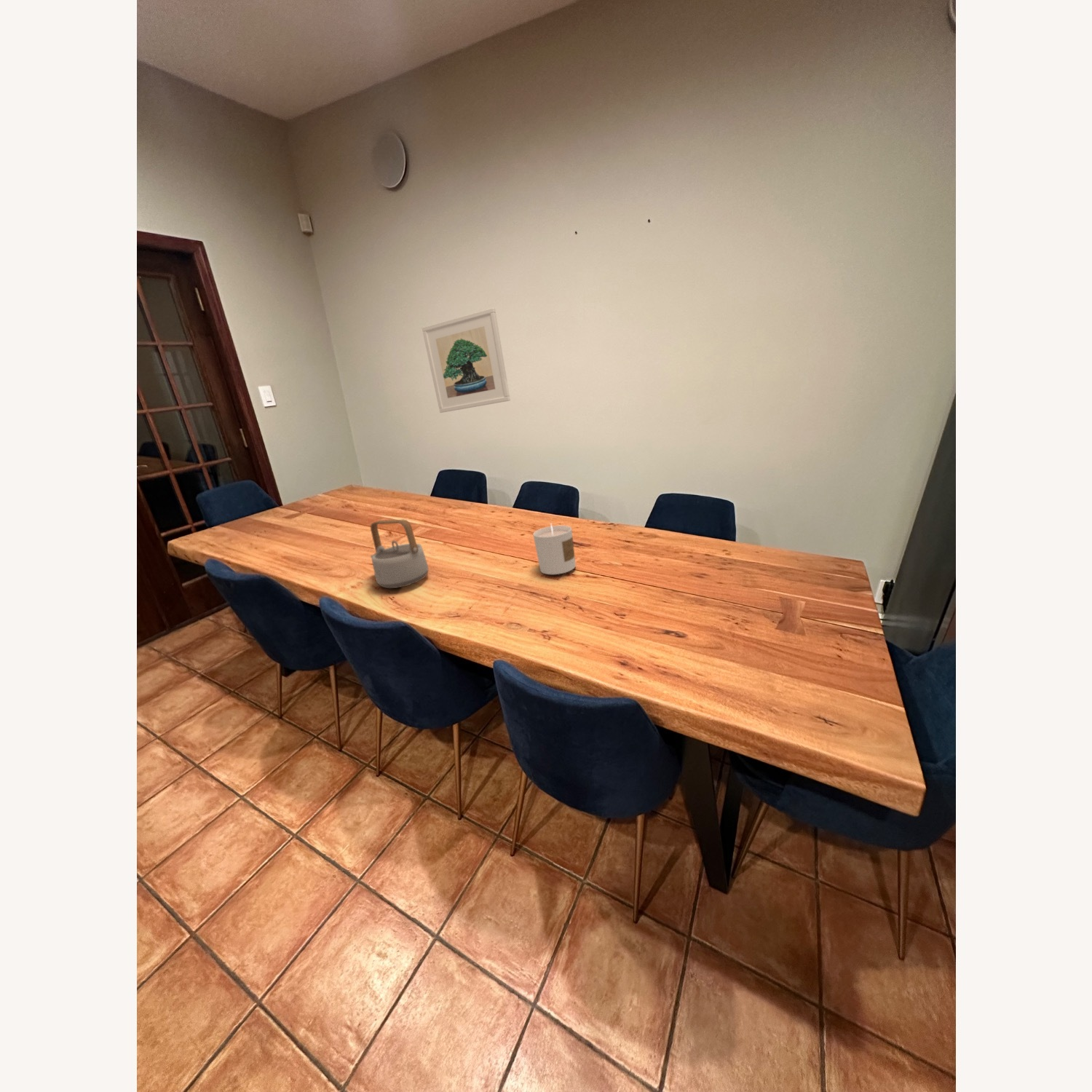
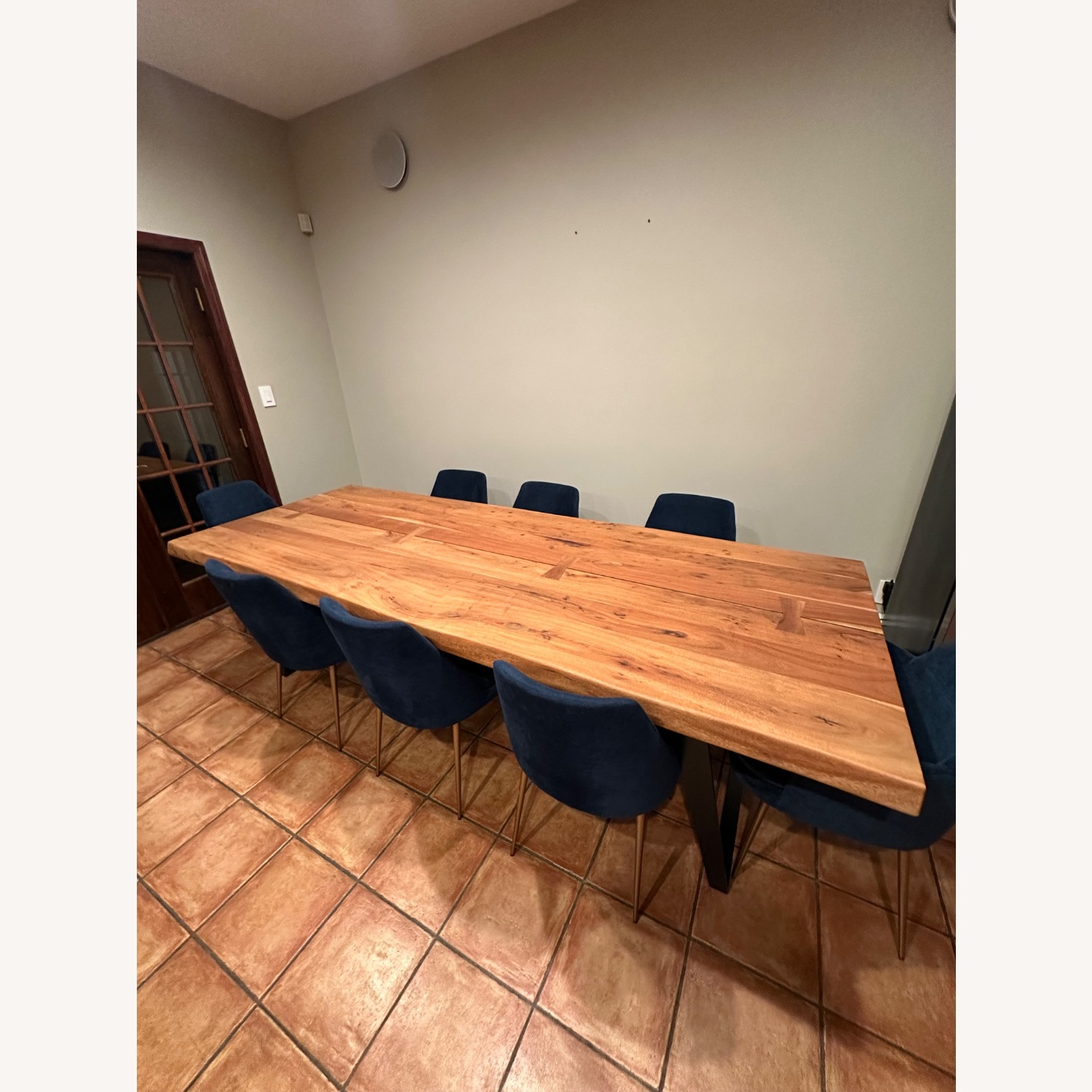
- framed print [422,307,511,414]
- candle [532,522,577,575]
- teapot [370,519,430,589]
